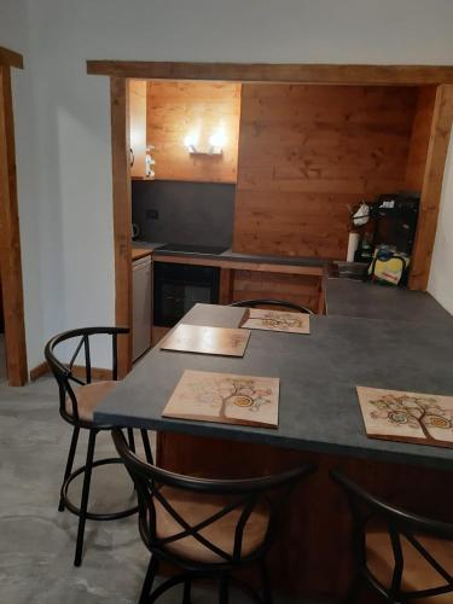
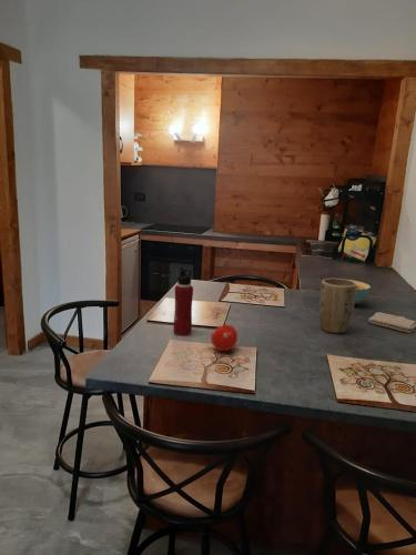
+ plant pot [318,278,356,334]
+ cereal bowl [347,279,372,304]
+ water bottle [172,266,194,337]
+ washcloth [367,311,416,334]
+ fruit [210,322,239,352]
